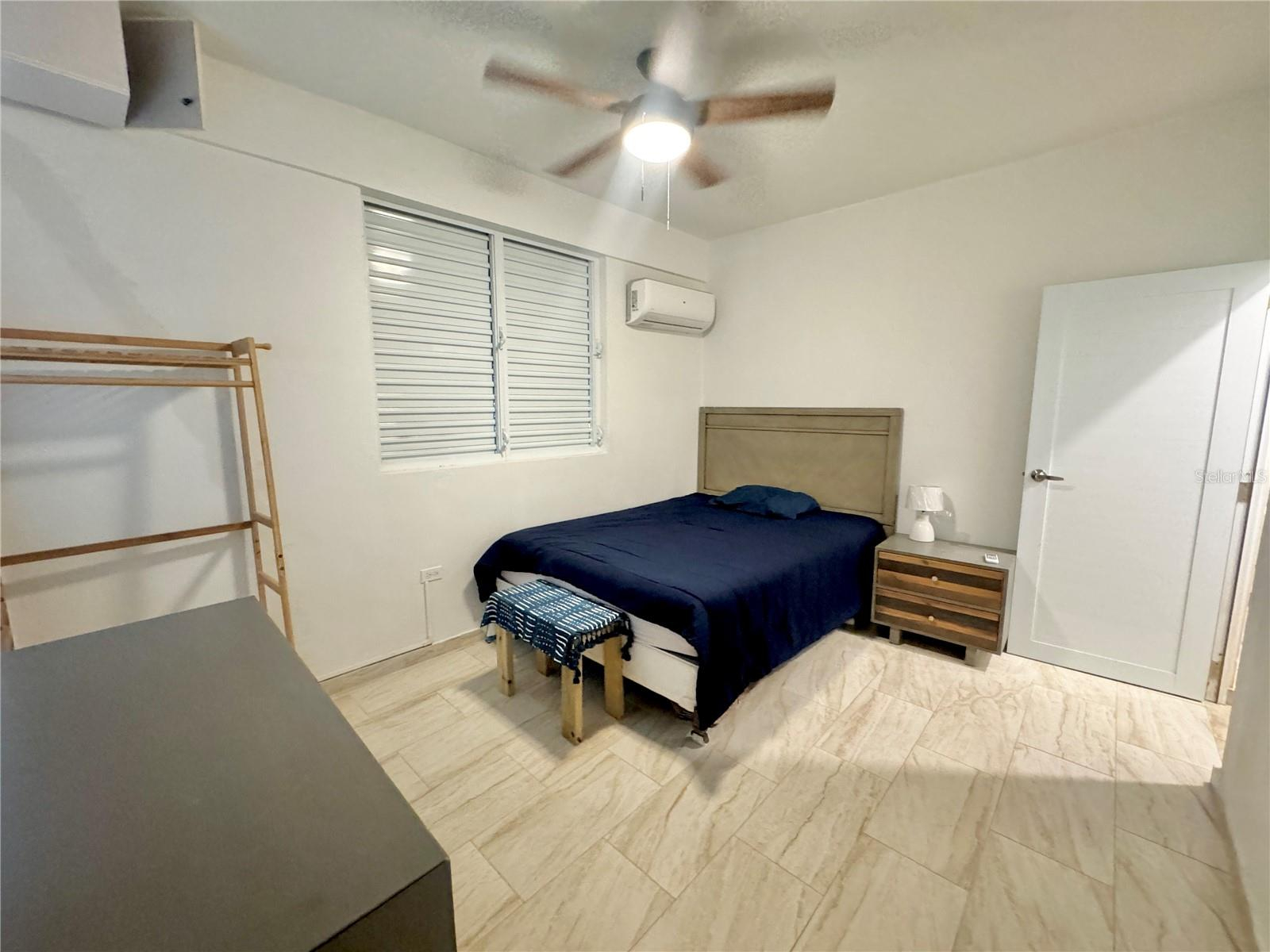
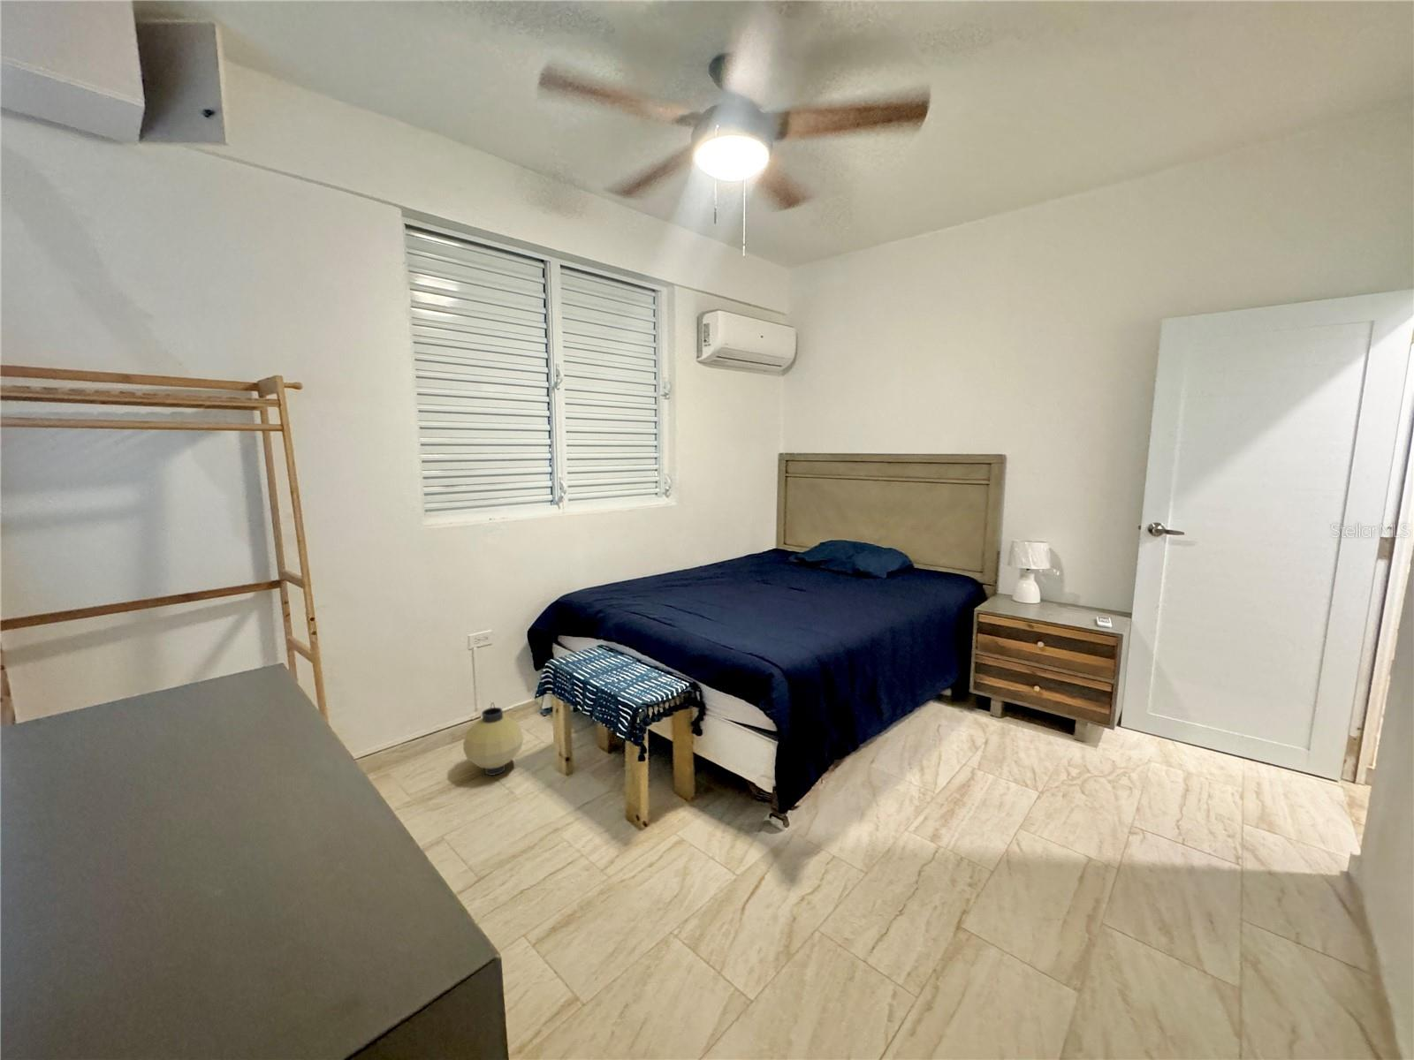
+ lantern [462,703,524,776]
